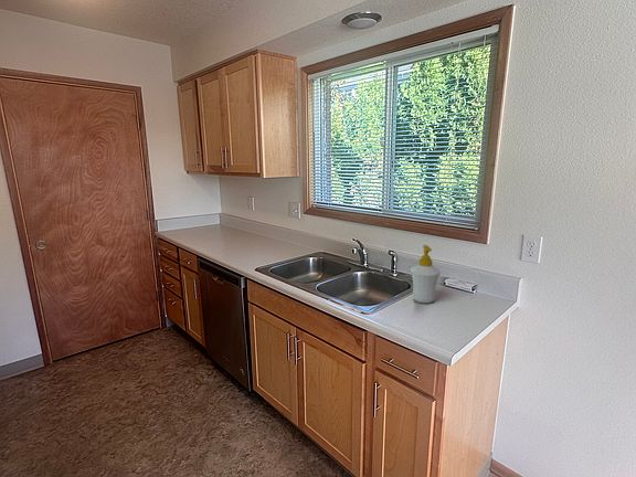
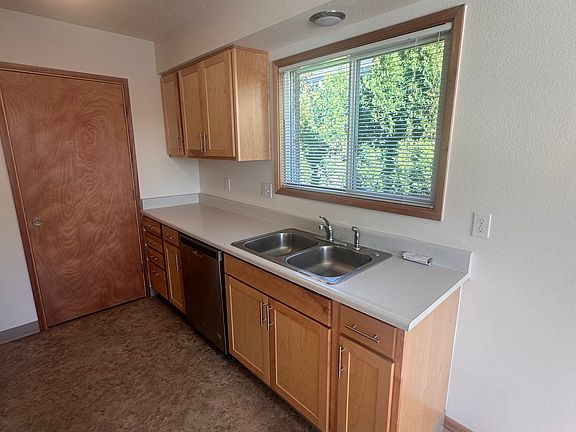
- soap bottle [410,244,442,304]
